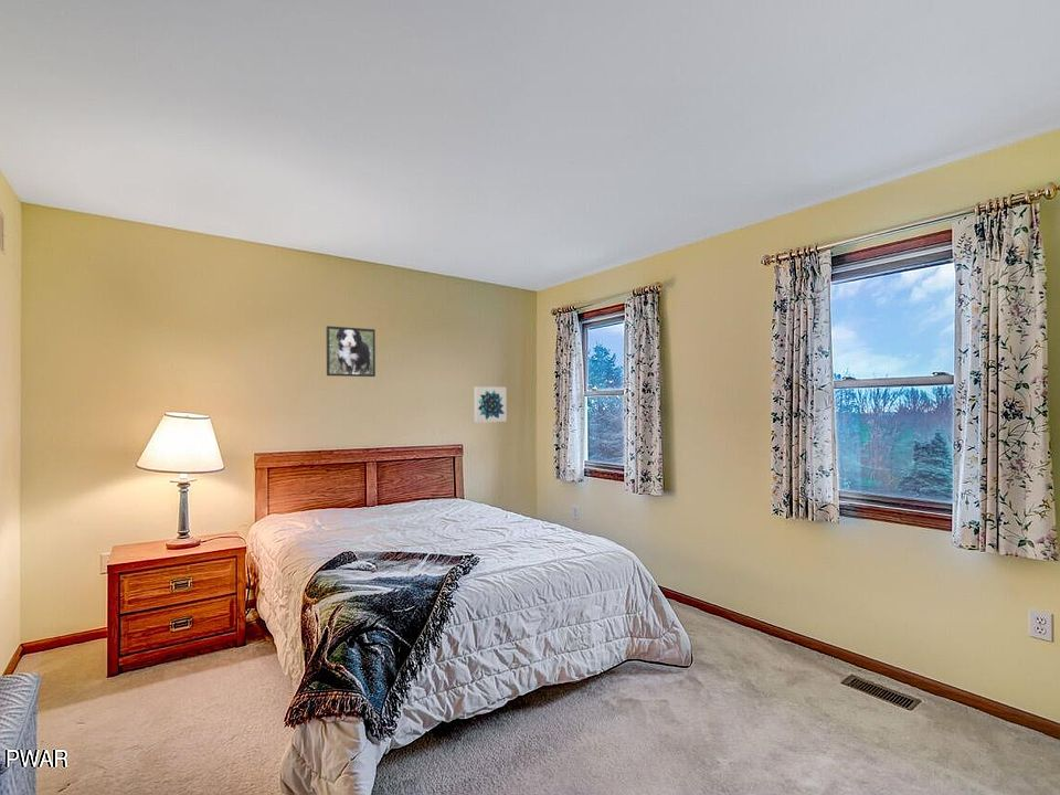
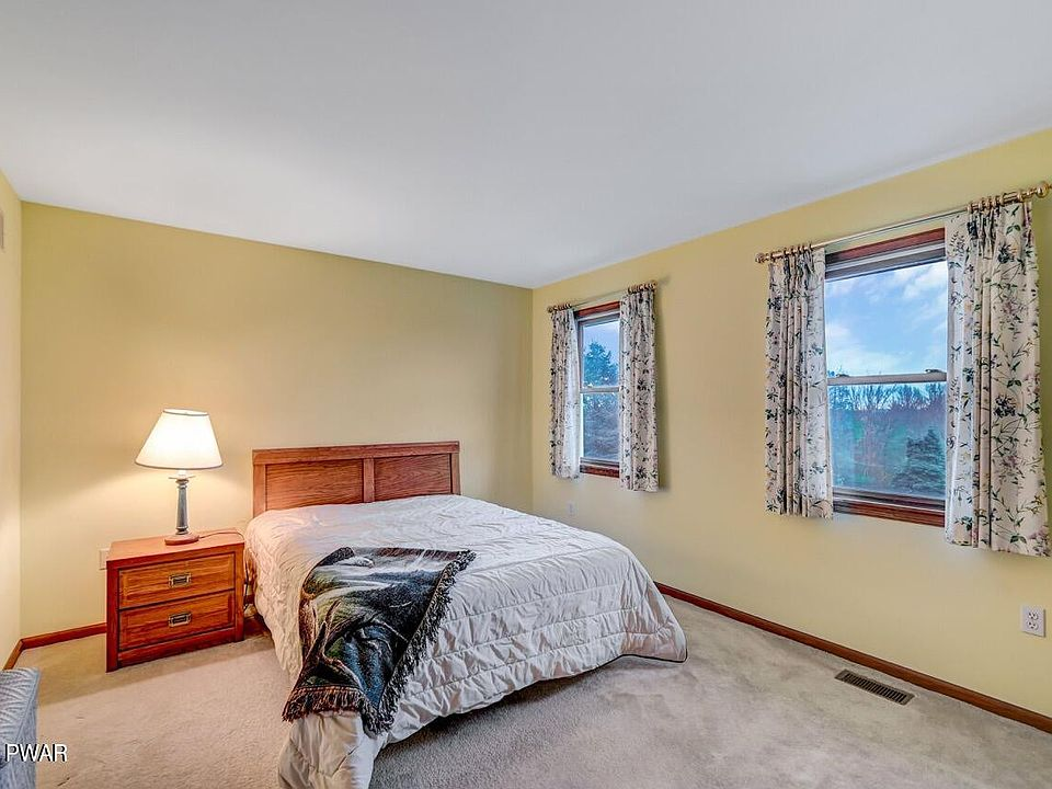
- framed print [326,325,377,378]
- wall art [473,385,508,424]
